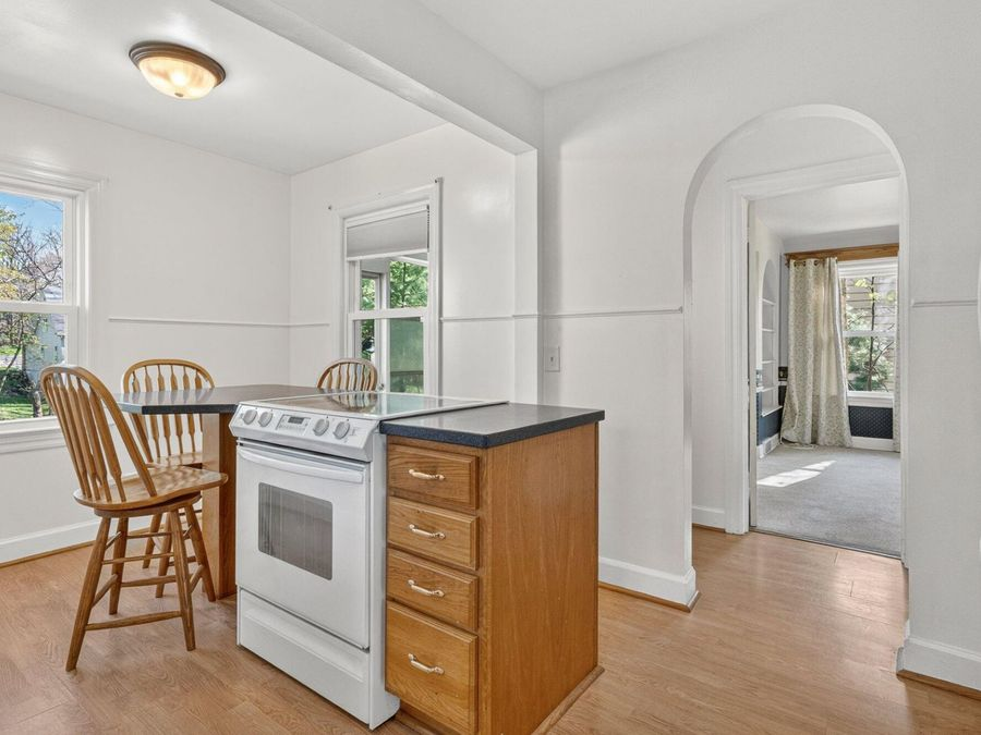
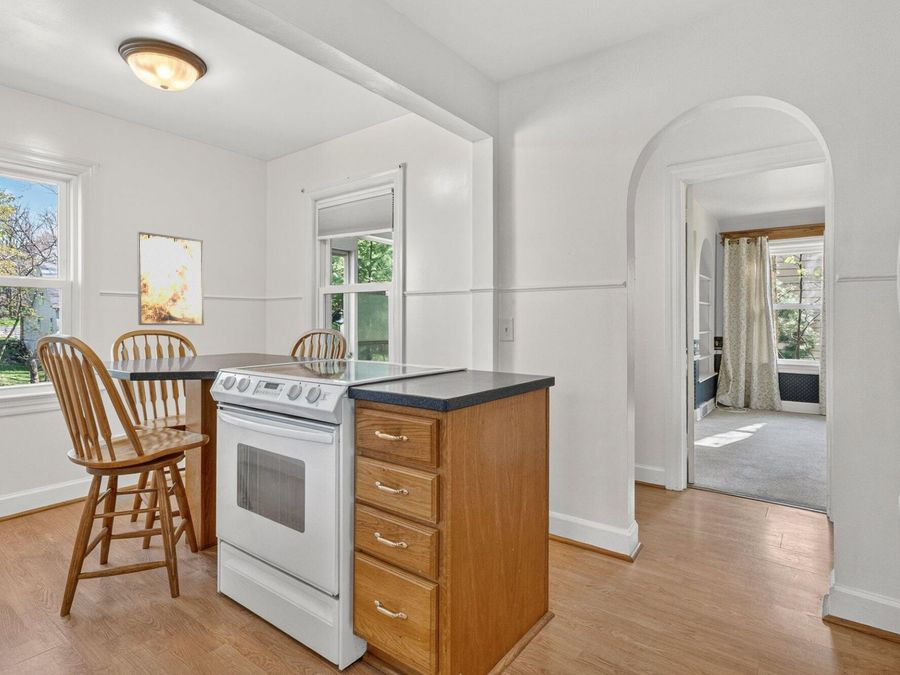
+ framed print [136,231,205,326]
